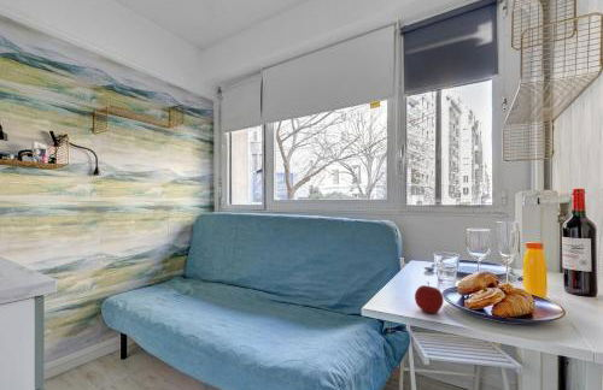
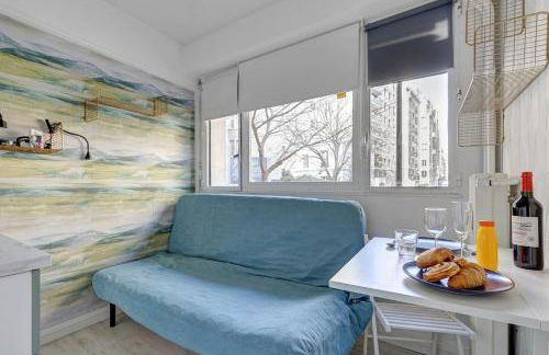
- apple [414,280,445,314]
